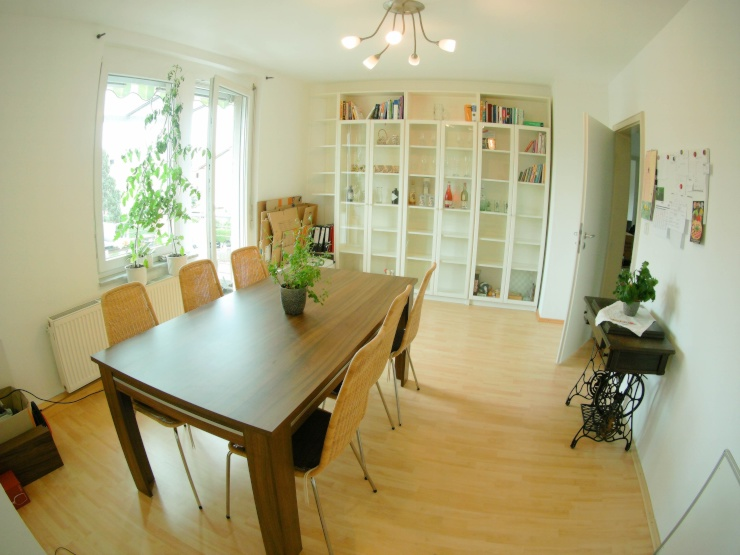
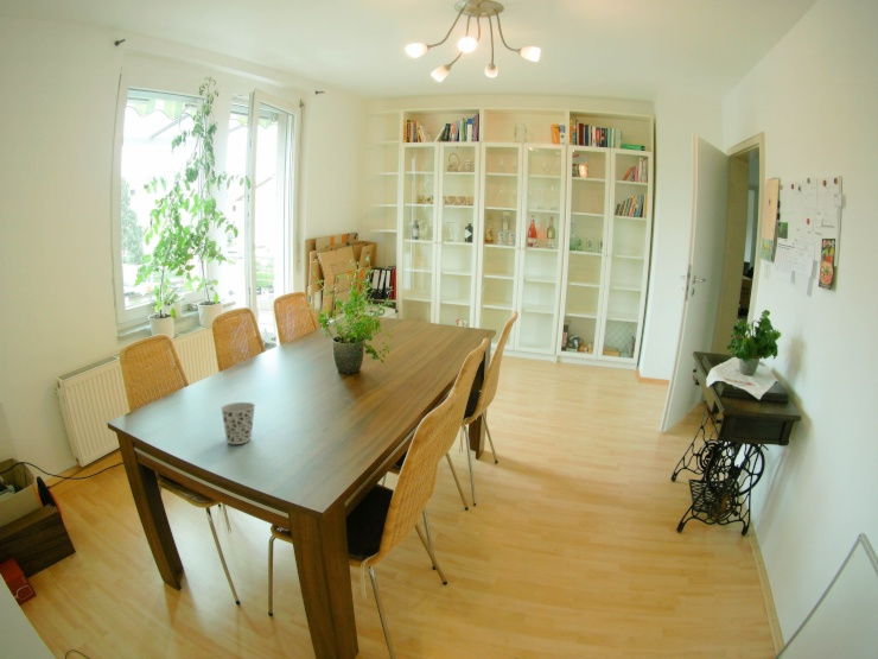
+ cup [220,401,256,445]
